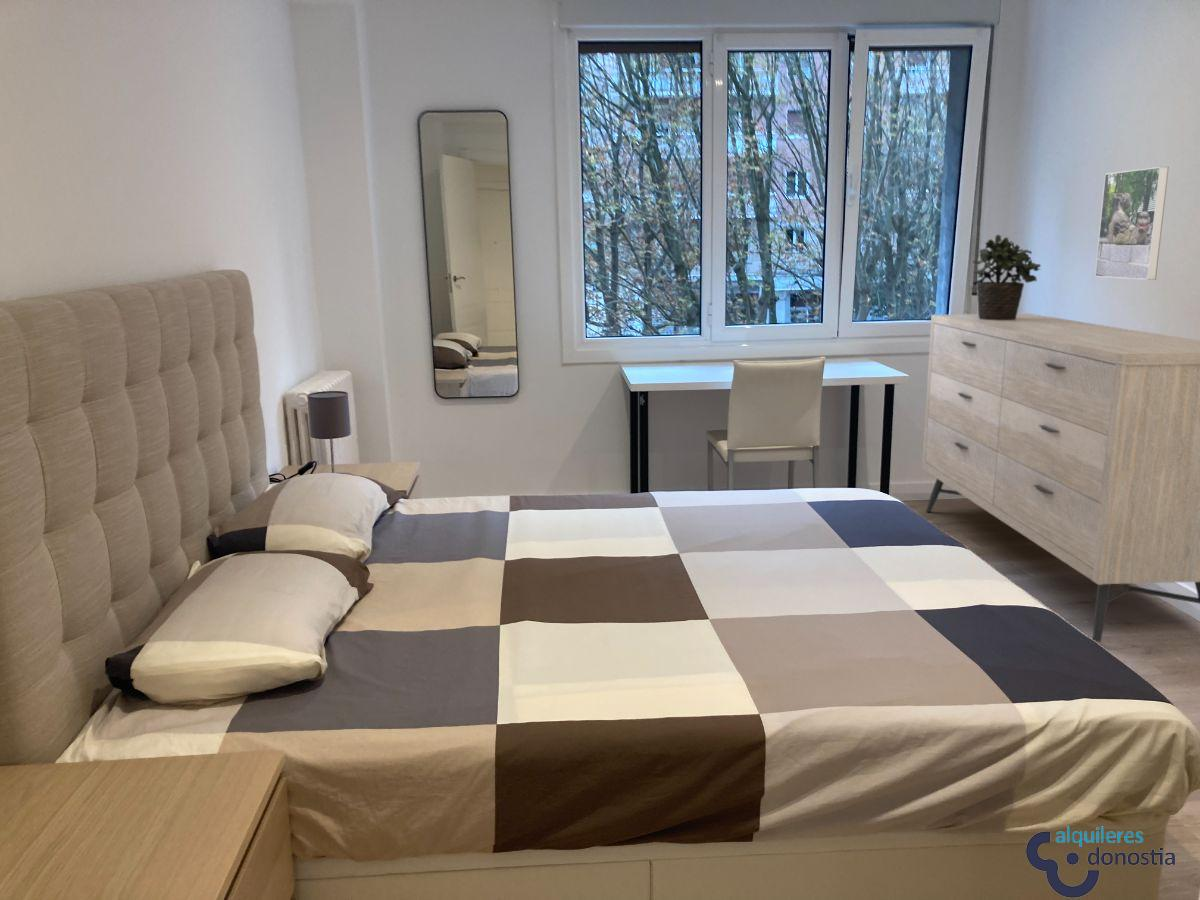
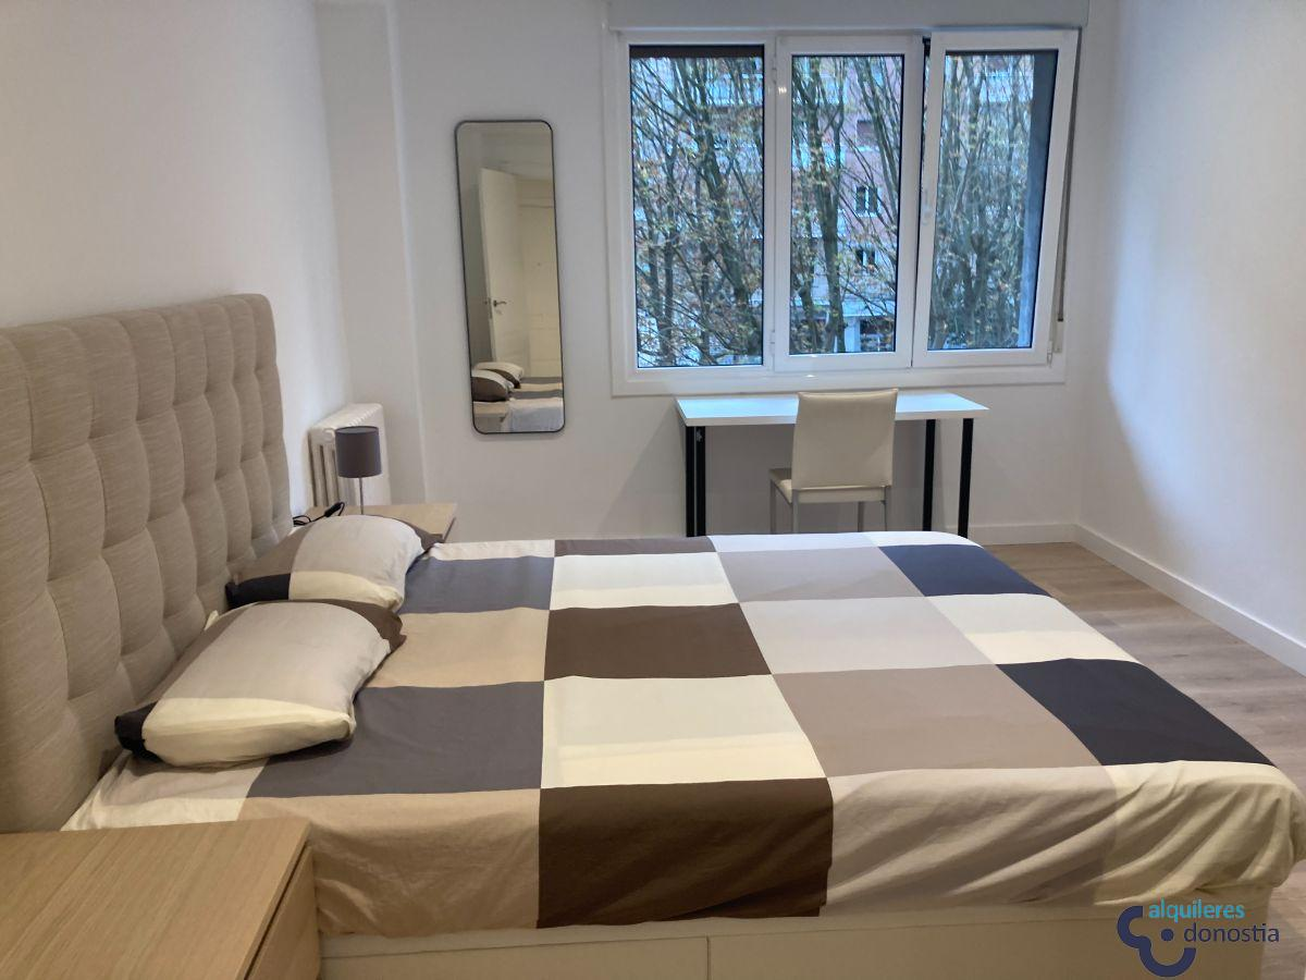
- potted plant [971,234,1042,320]
- dresser [921,312,1200,643]
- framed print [1094,166,1170,281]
